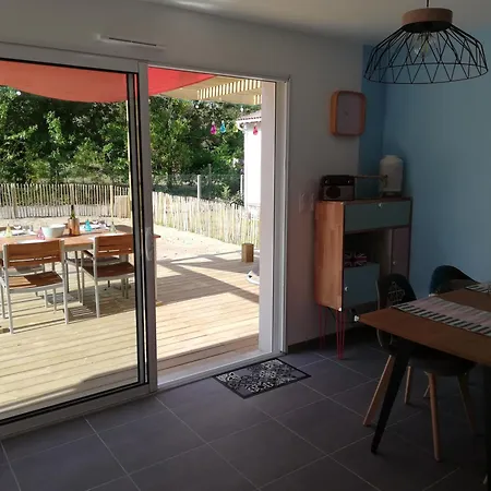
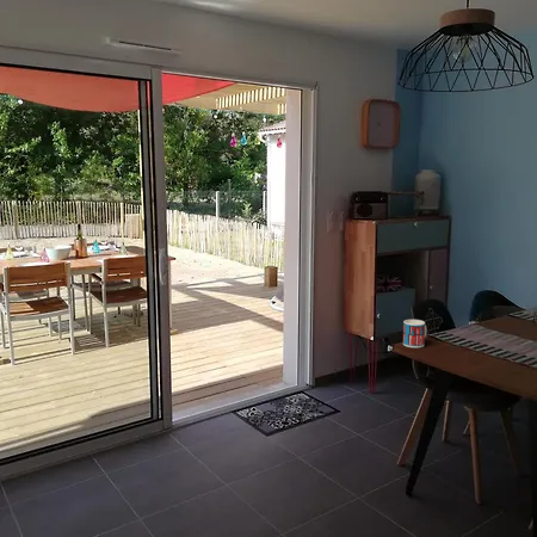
+ mug [402,319,427,348]
